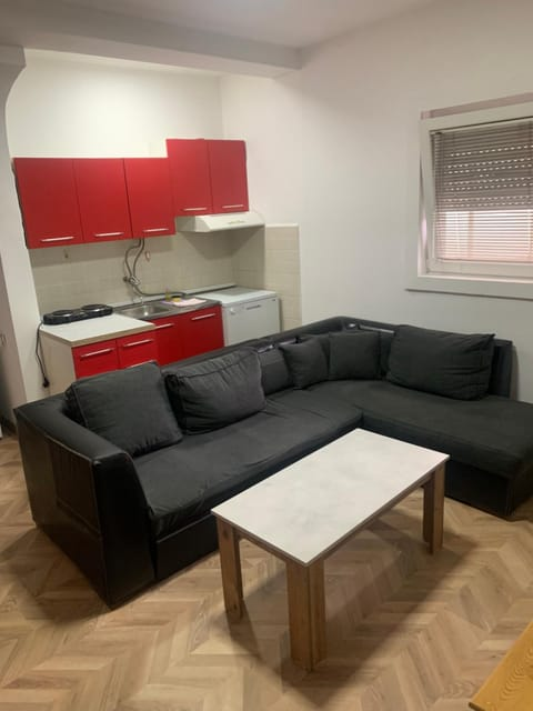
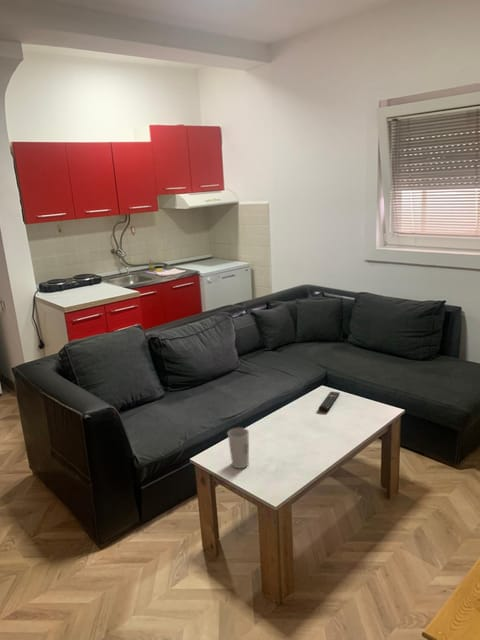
+ cup [227,427,250,469]
+ remote control [318,391,341,412]
